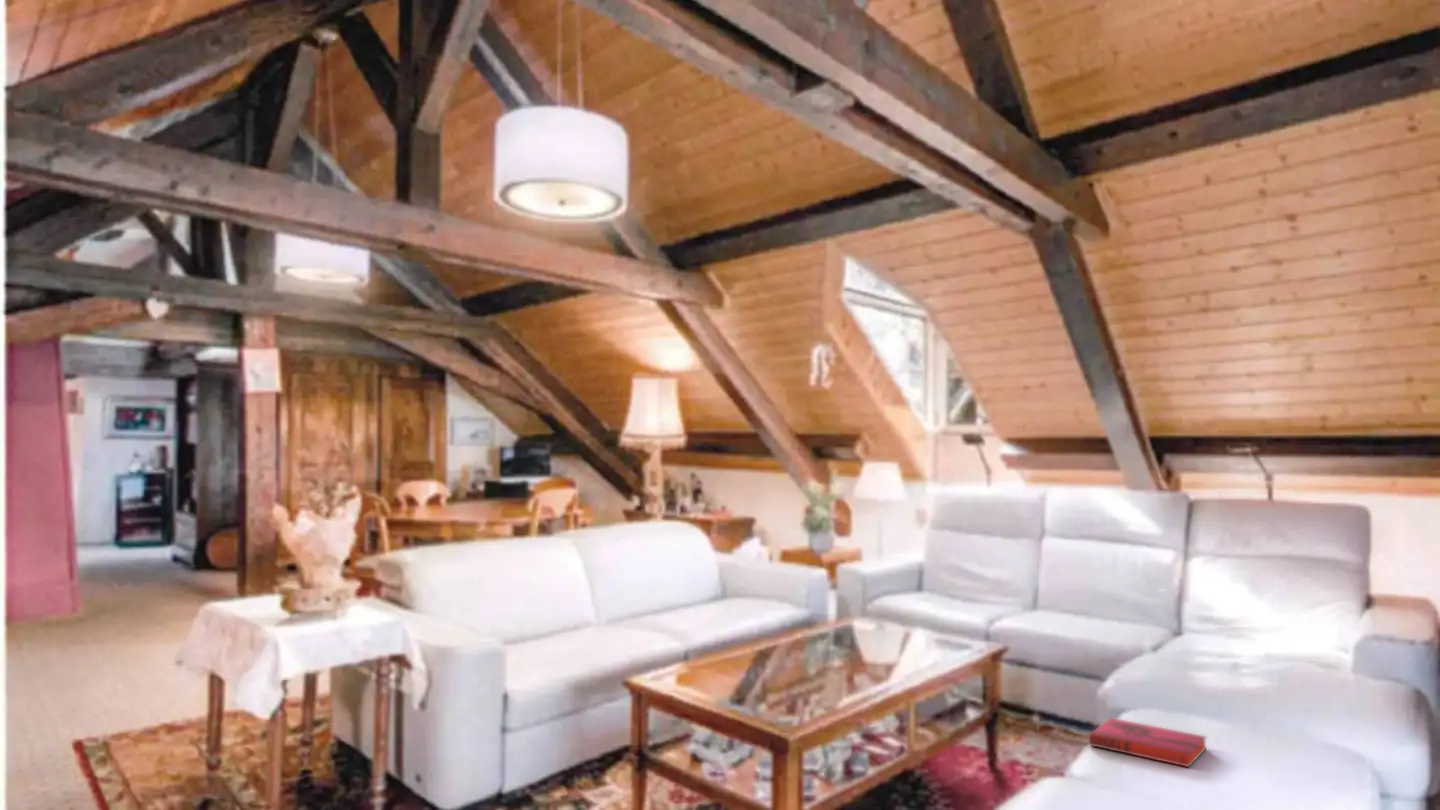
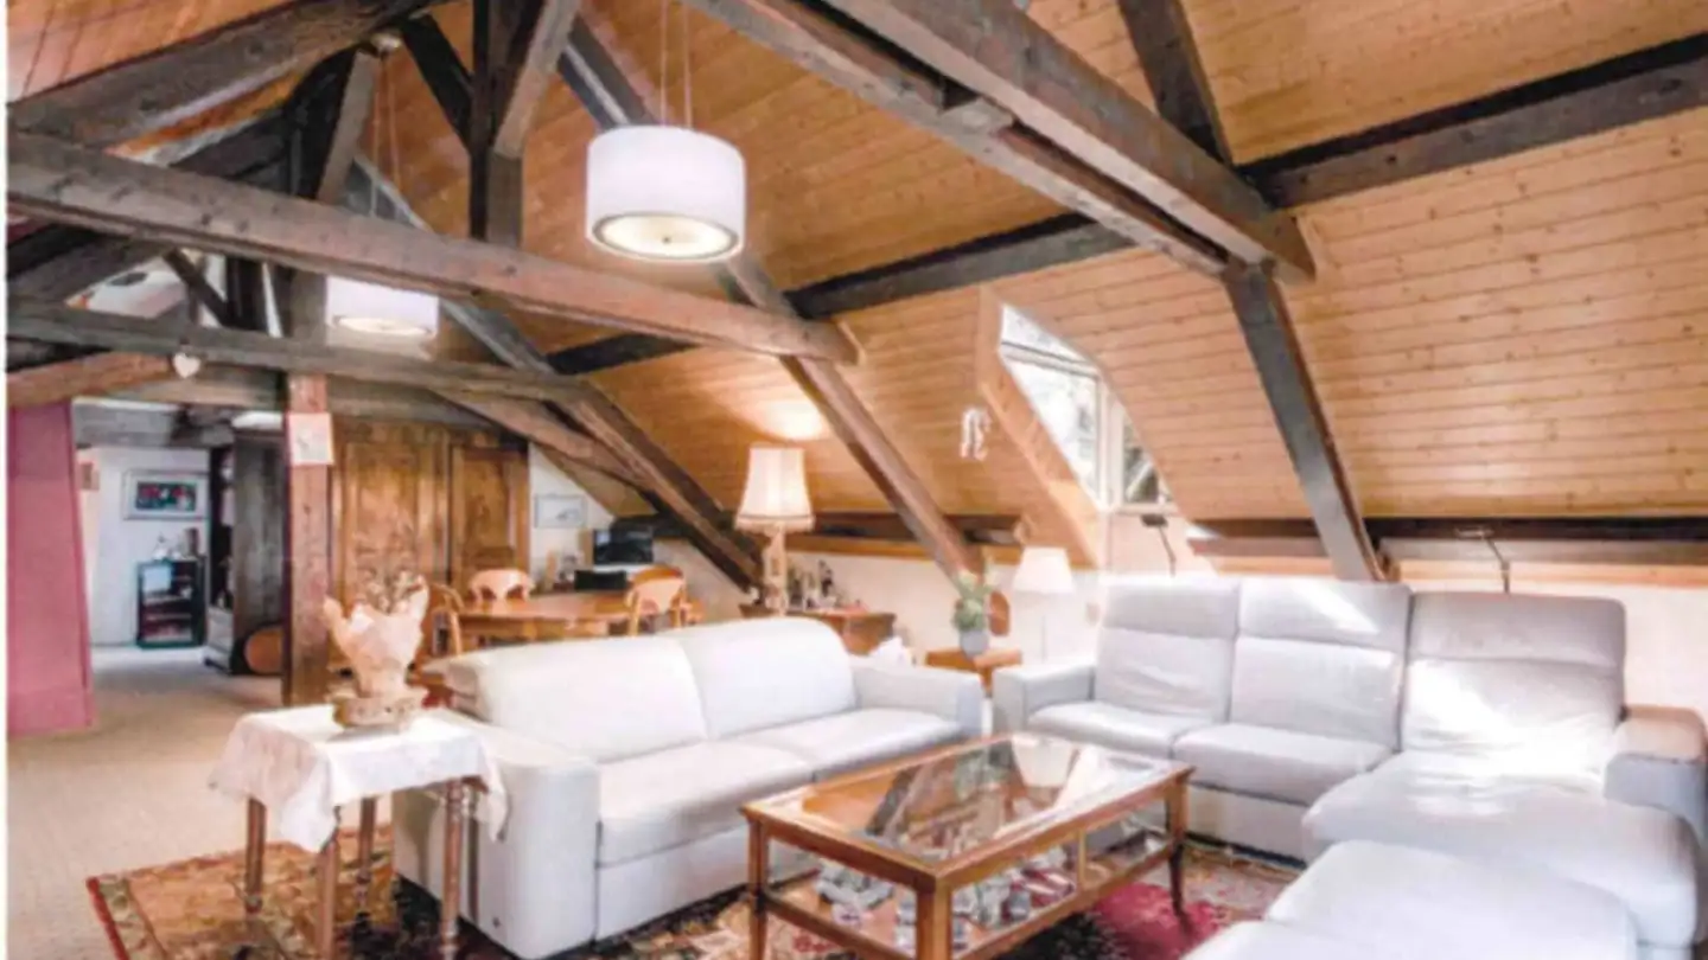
- hardback book [1088,717,1208,769]
